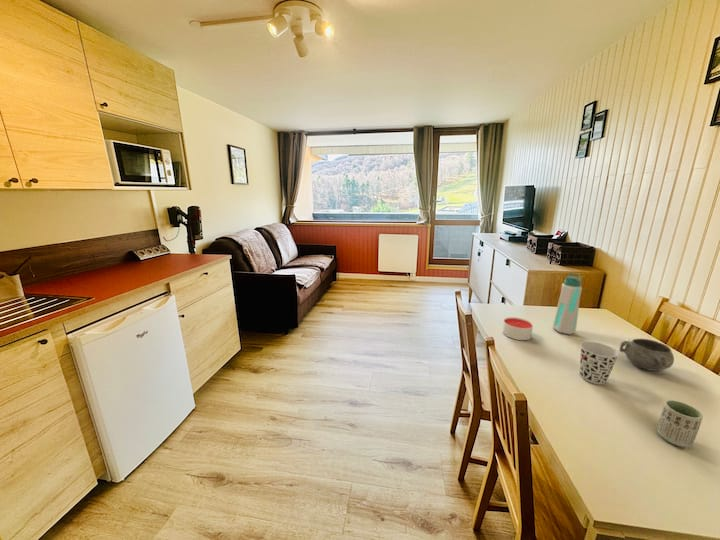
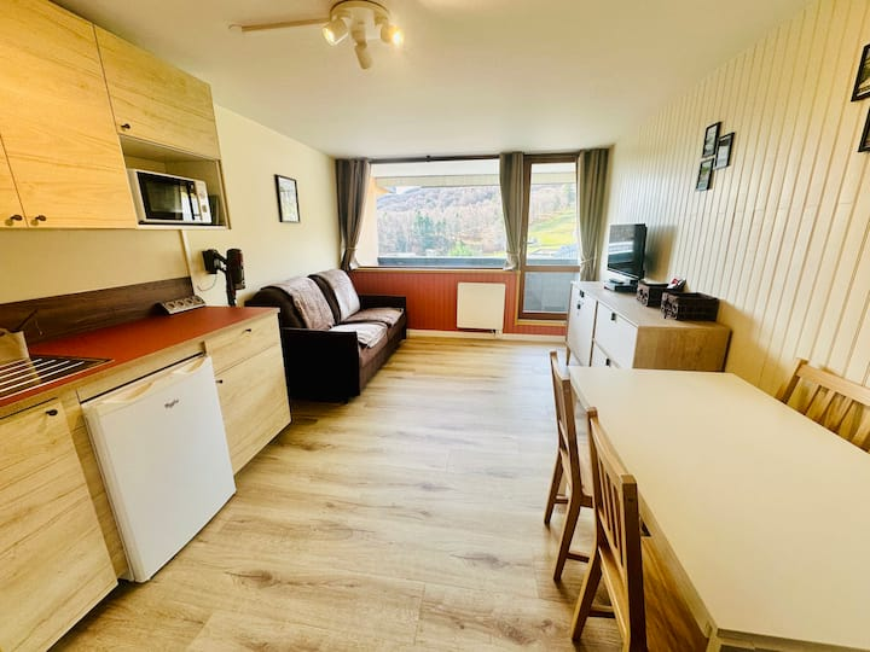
- water bottle [552,272,583,335]
- decorative bowl [618,338,675,372]
- cup [579,341,620,386]
- cup [656,399,704,448]
- candle [502,316,534,341]
